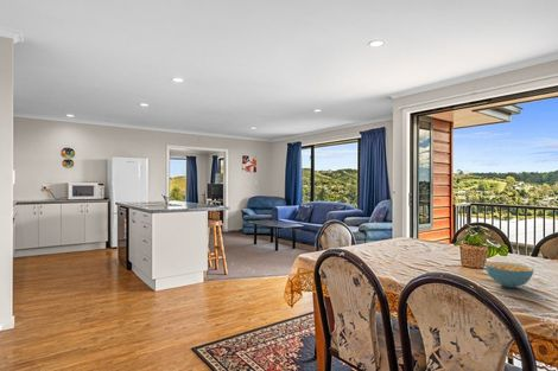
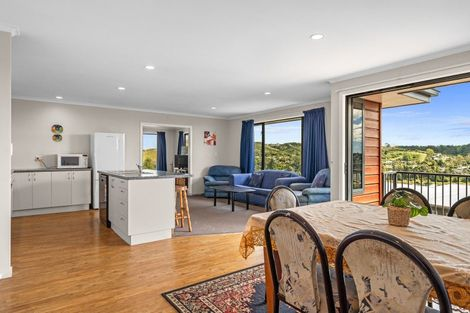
- cereal bowl [484,261,534,289]
